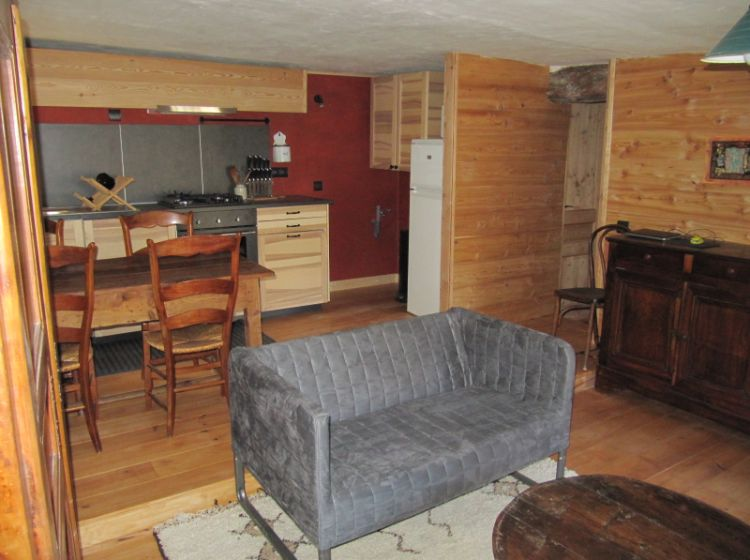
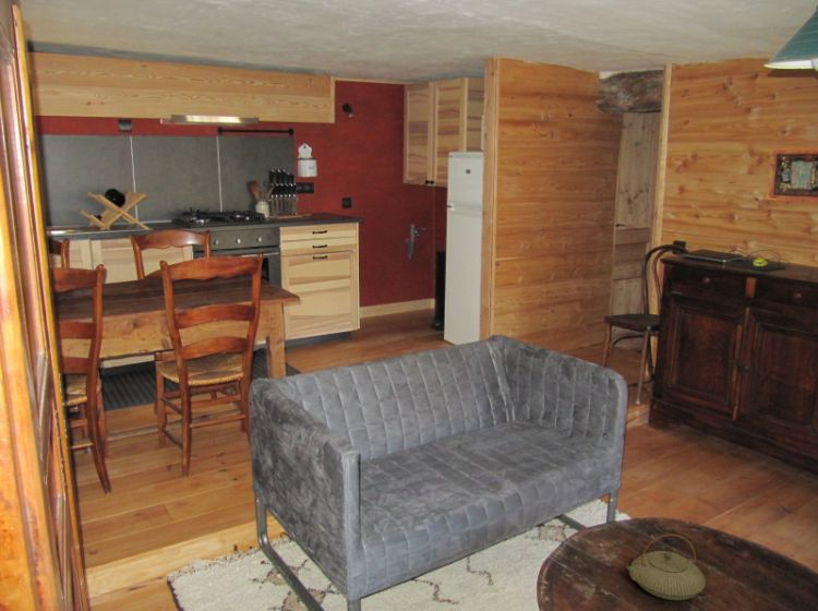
+ teapot [623,532,707,601]
